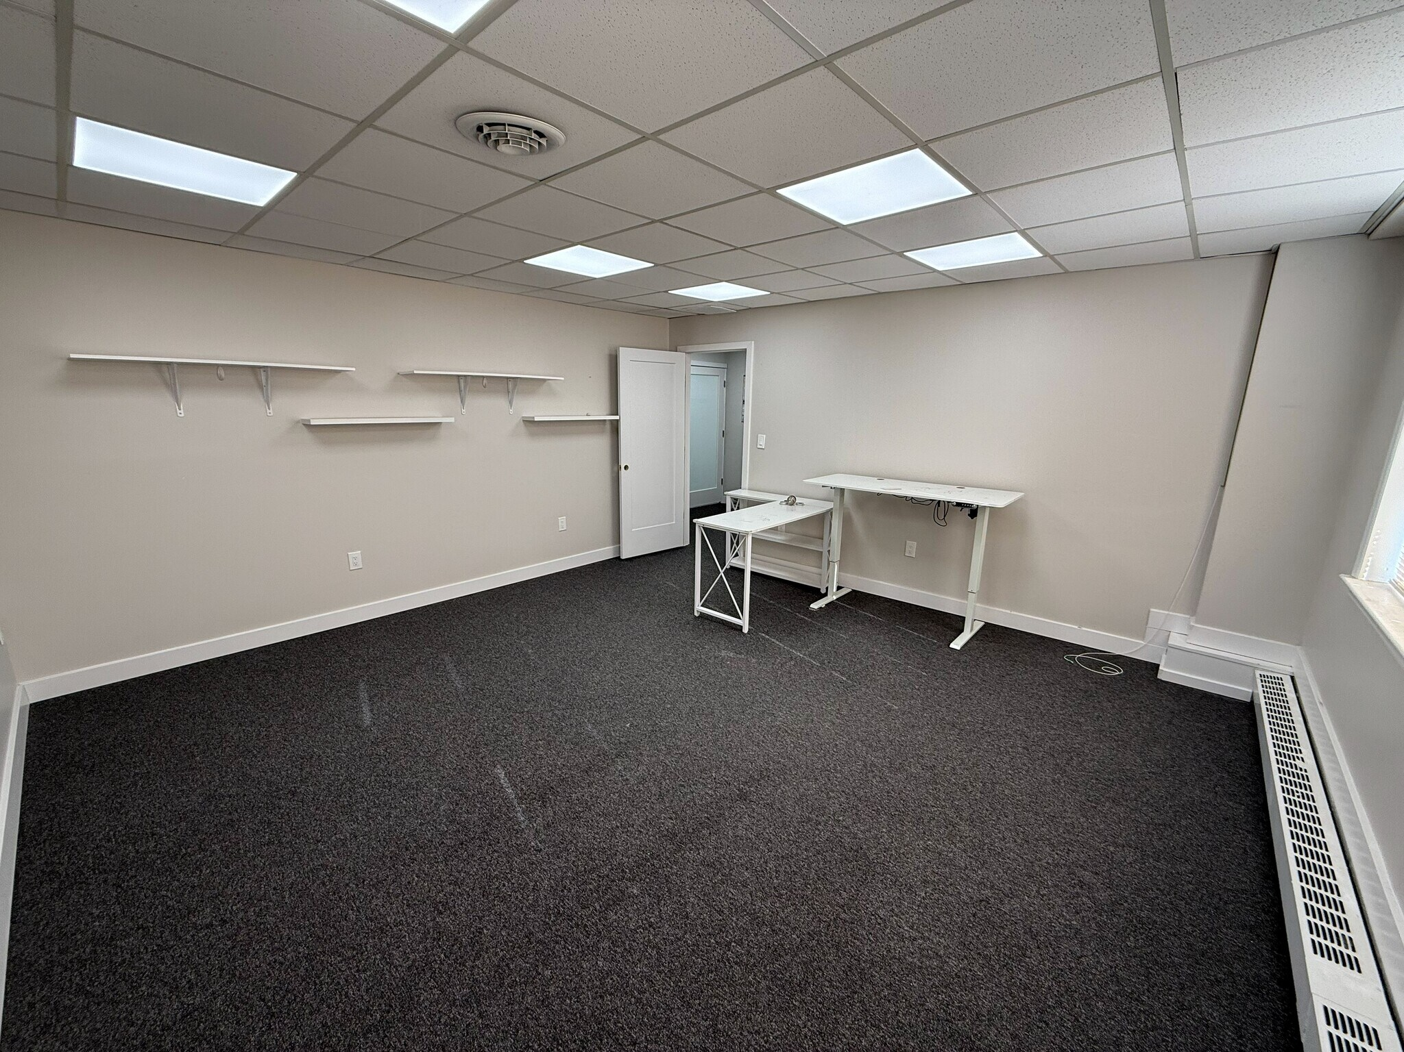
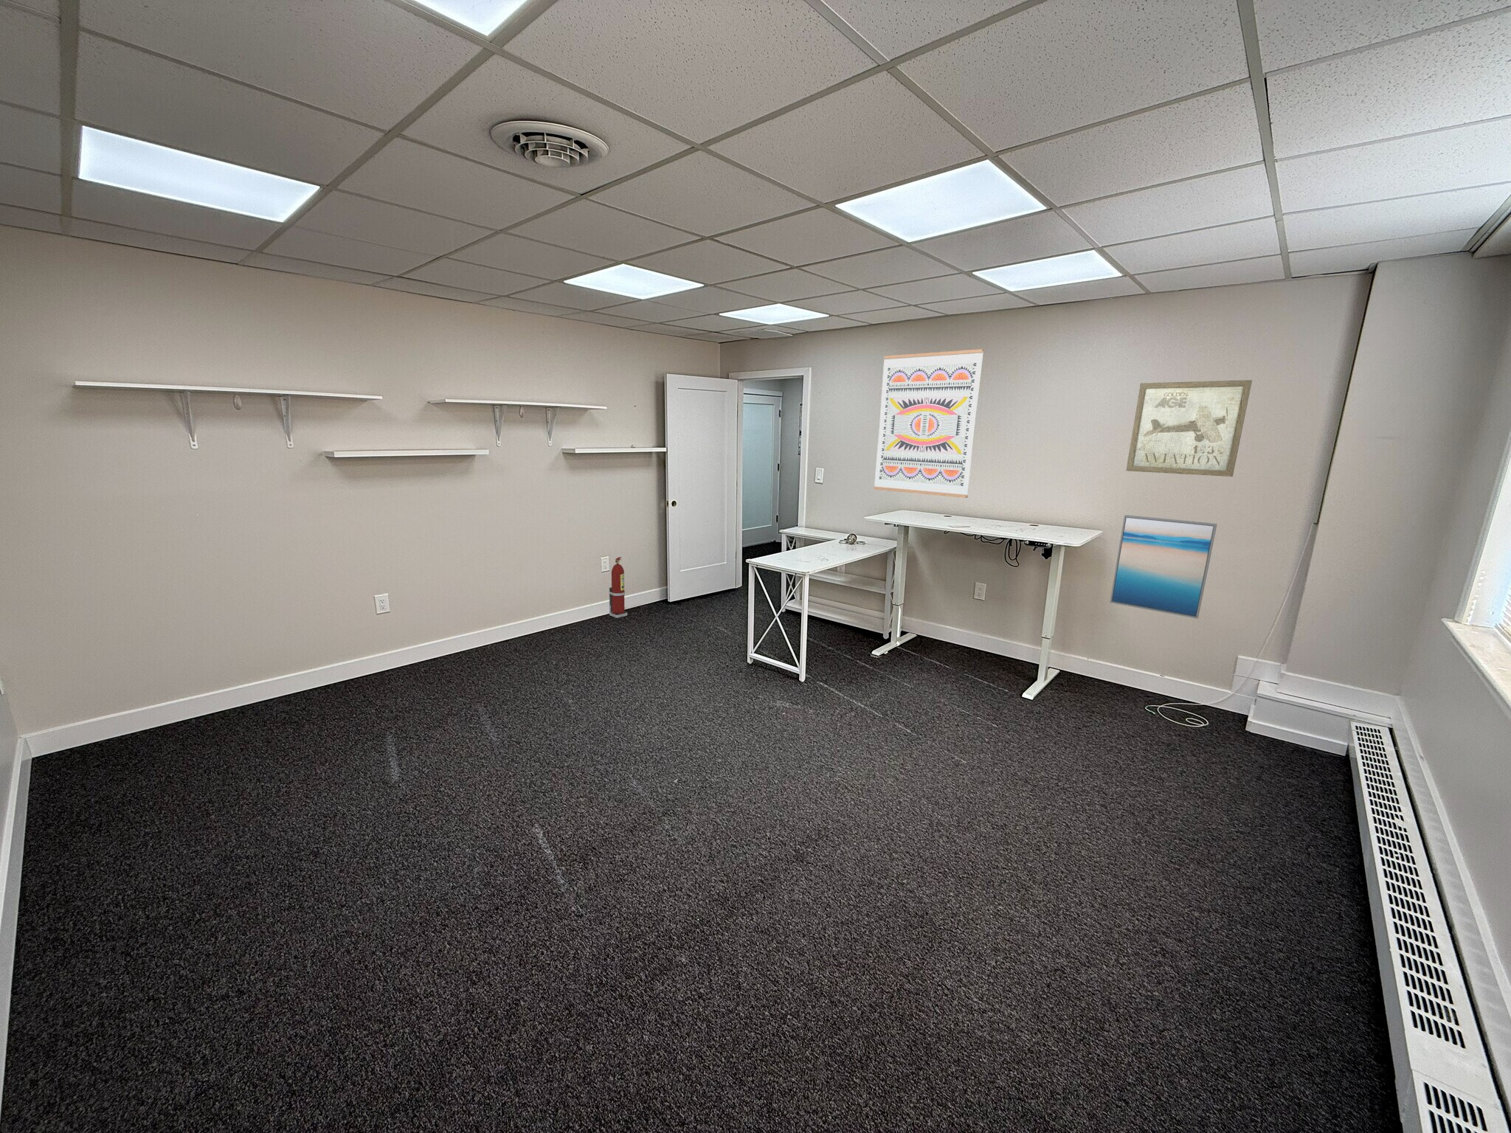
+ wall art [873,349,984,499]
+ wall art [1126,380,1253,477]
+ wall art [1109,514,1218,620]
+ fire extinguisher [609,556,628,619]
